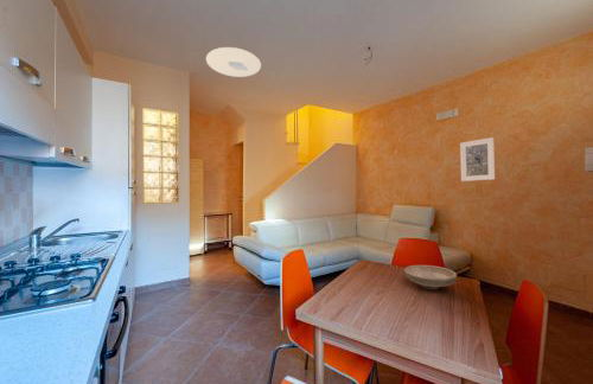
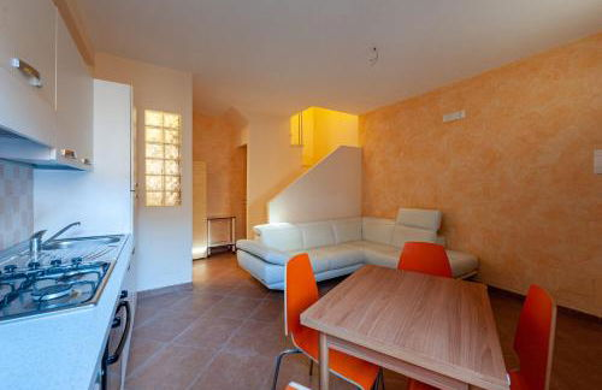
- bowl [403,264,458,290]
- ceiling light [205,46,262,78]
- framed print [459,136,496,183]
